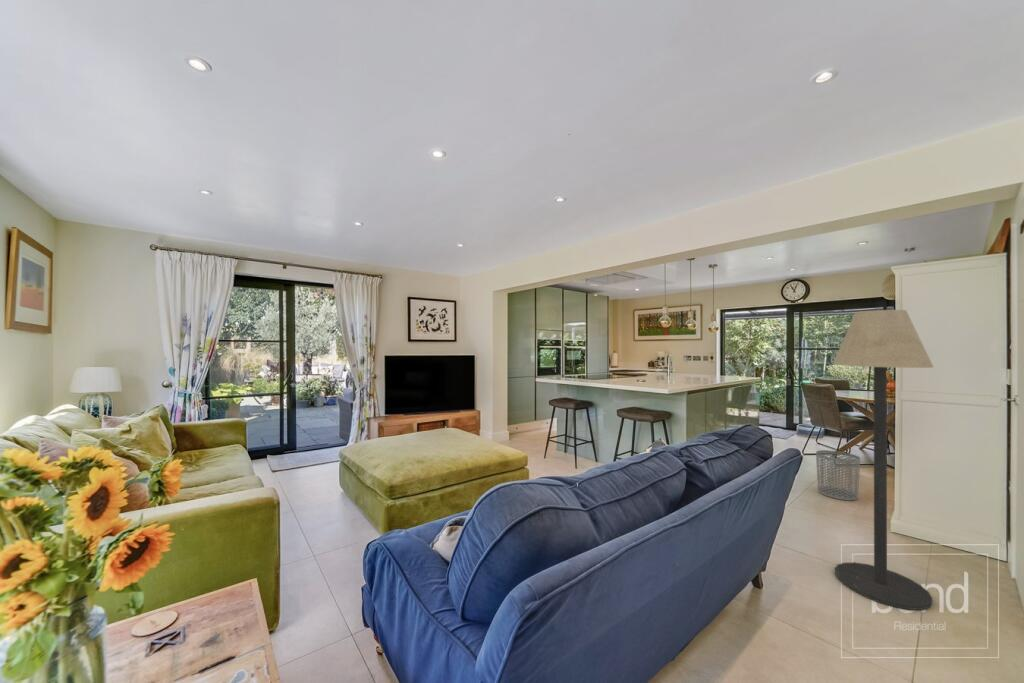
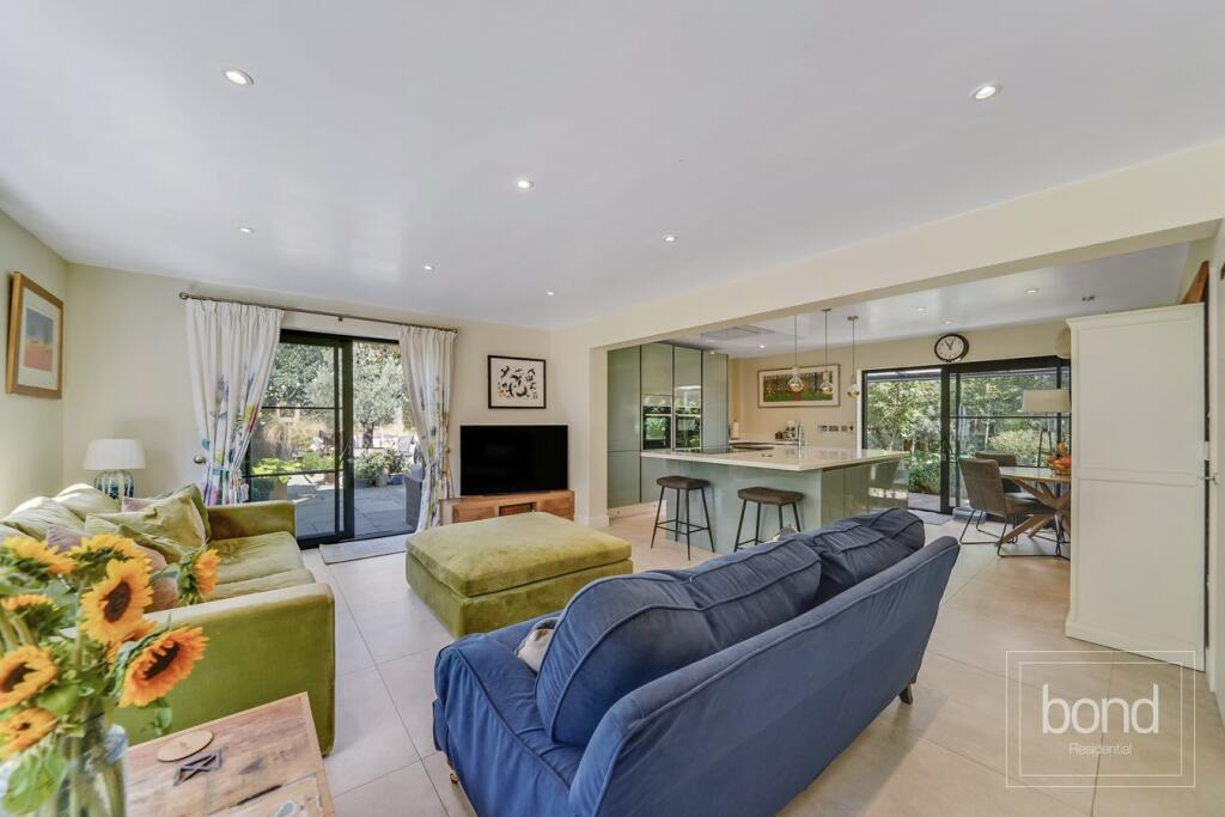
- waste bin [815,449,861,501]
- floor lamp [832,309,934,611]
